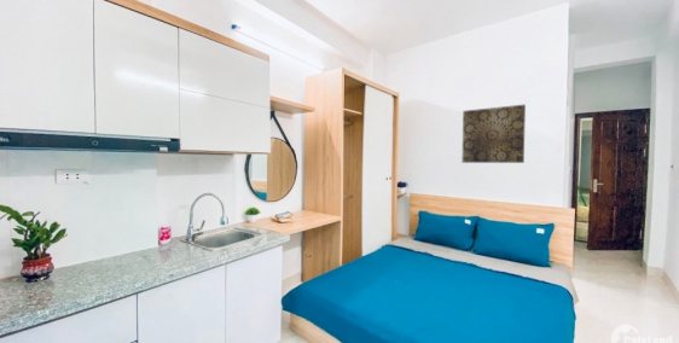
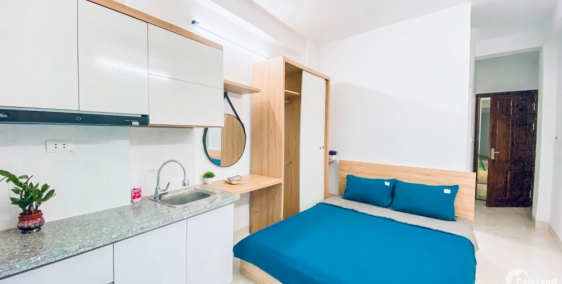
- wall art [460,104,527,164]
